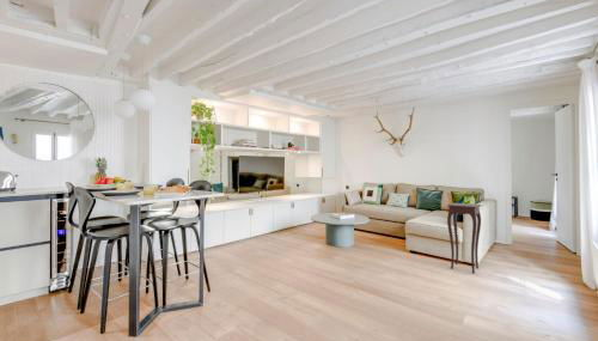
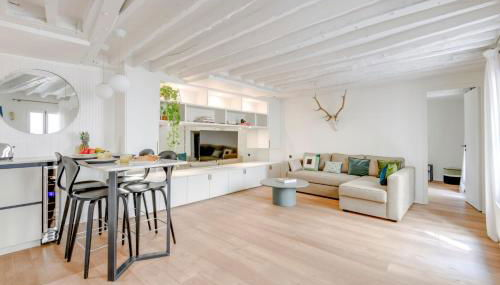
- side table [446,202,482,274]
